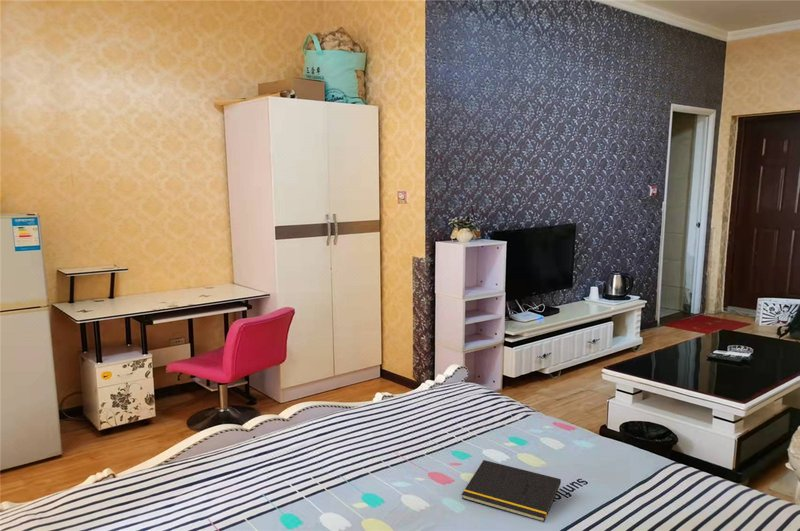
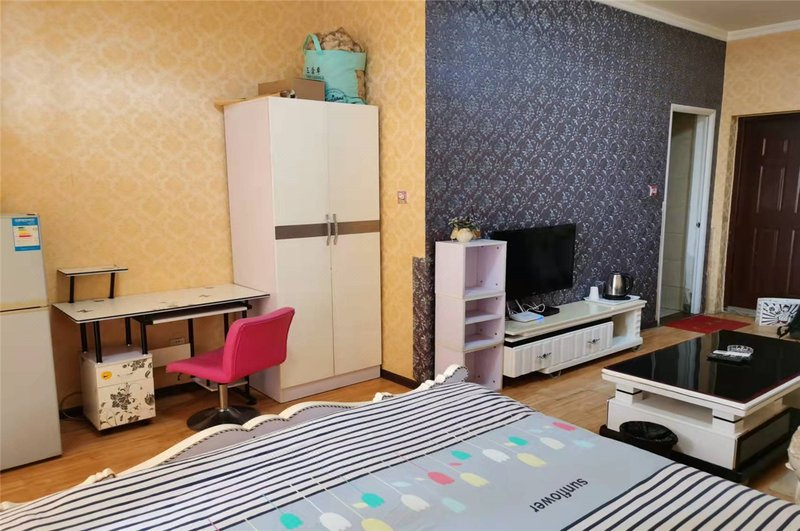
- notepad [461,459,562,523]
